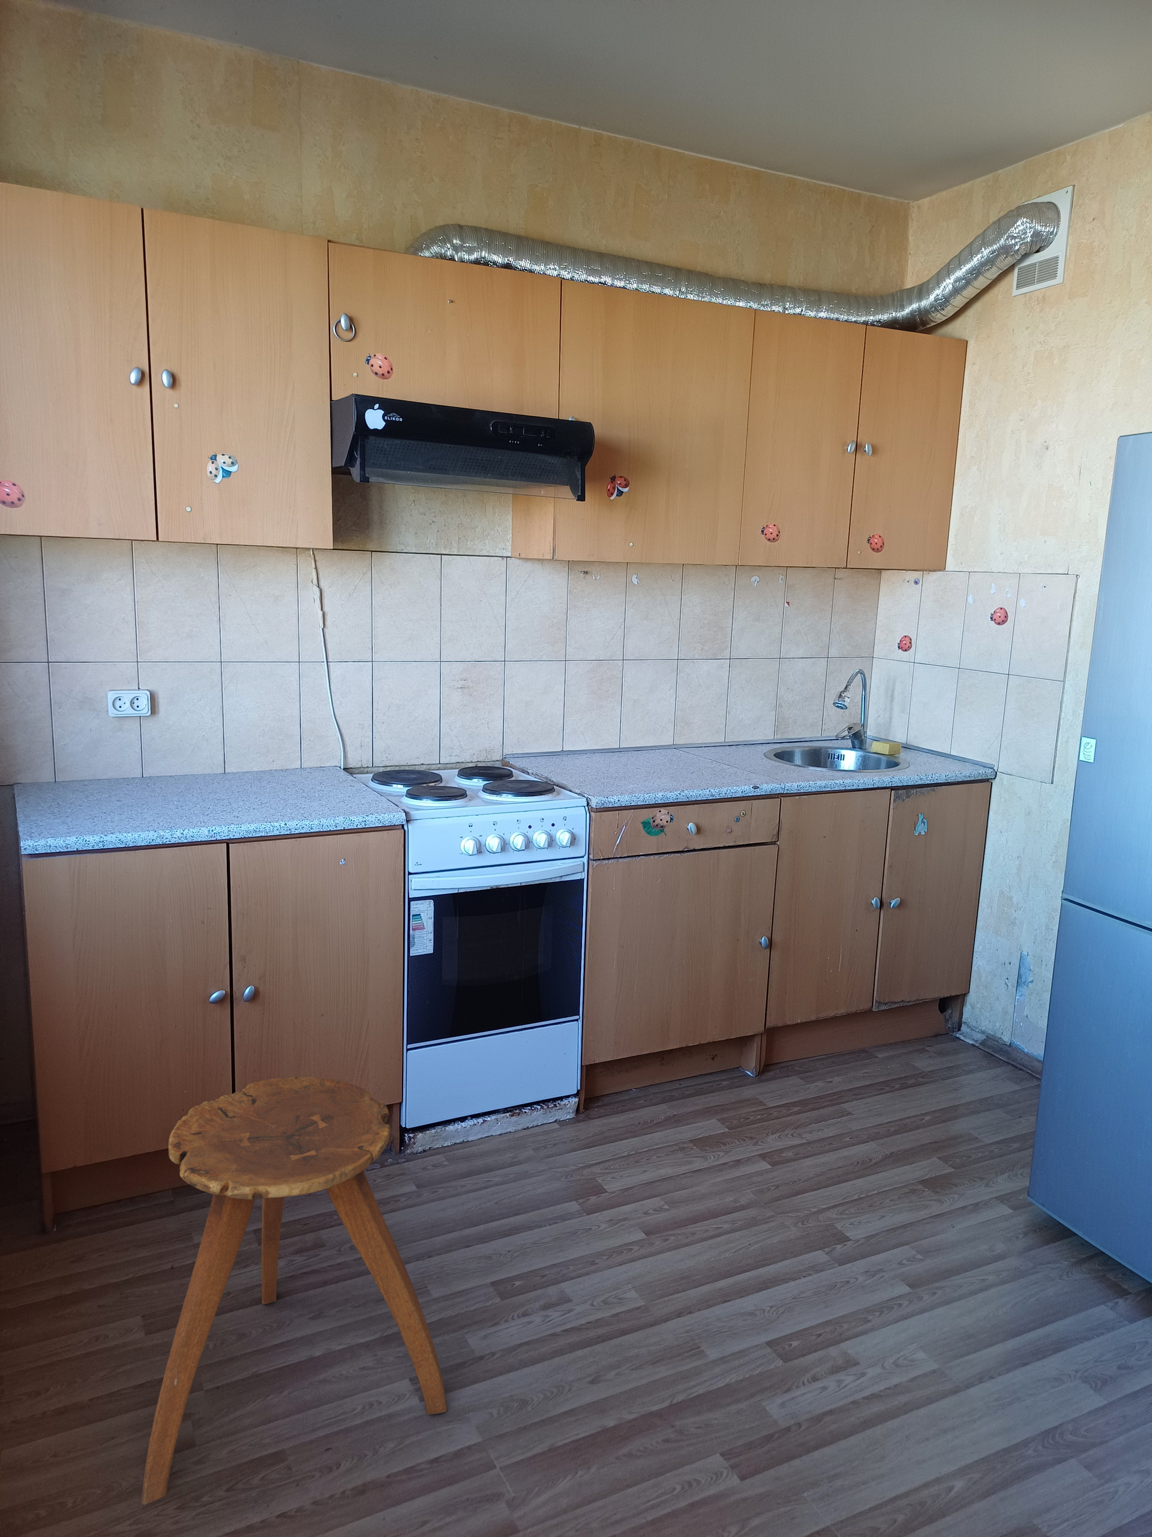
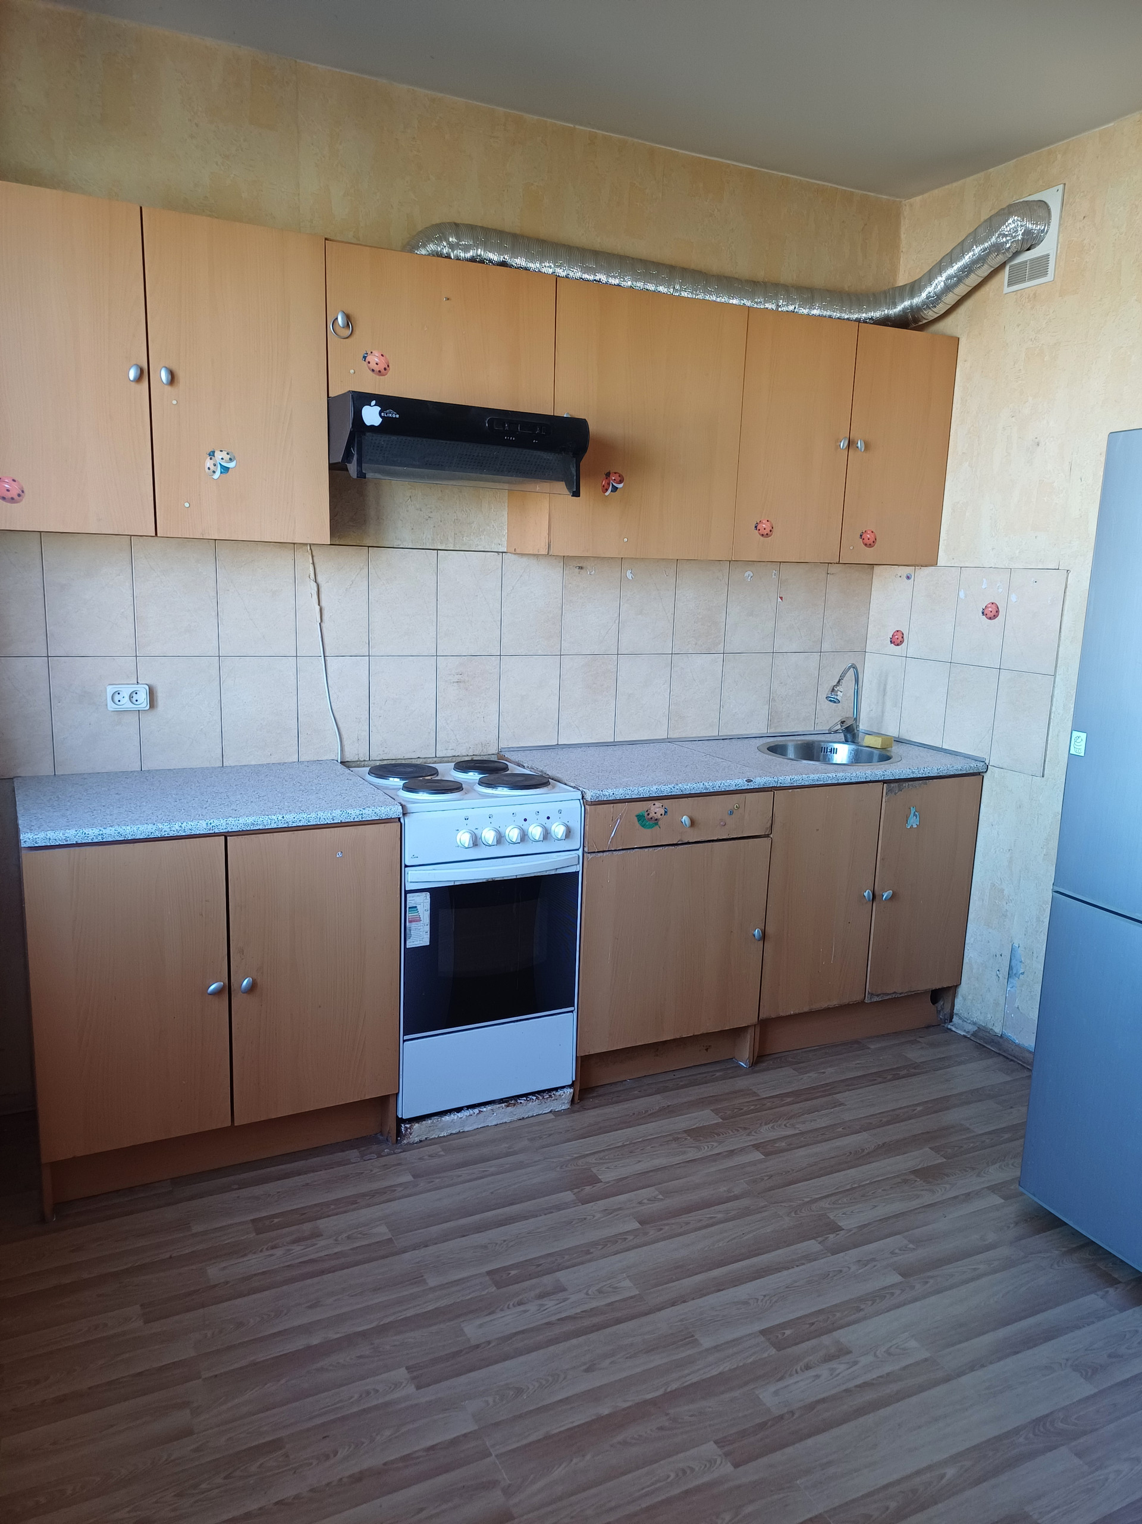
- stool [142,1076,448,1506]
